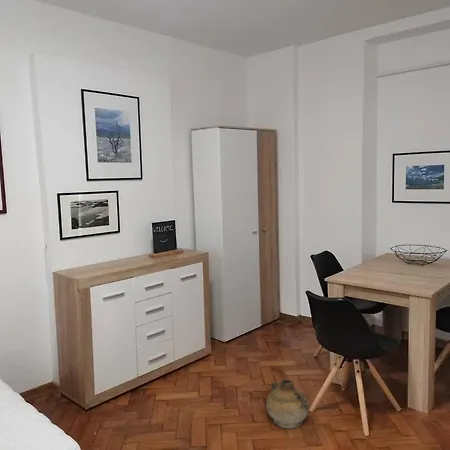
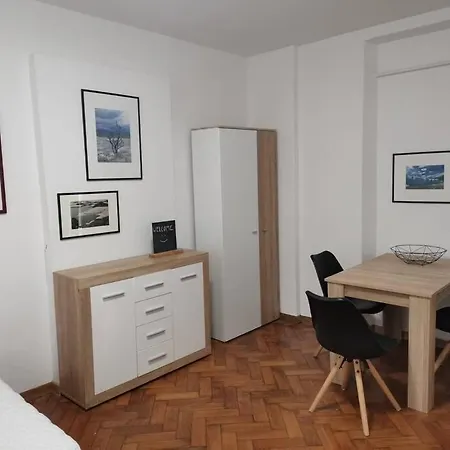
- ceramic jug [265,378,310,429]
